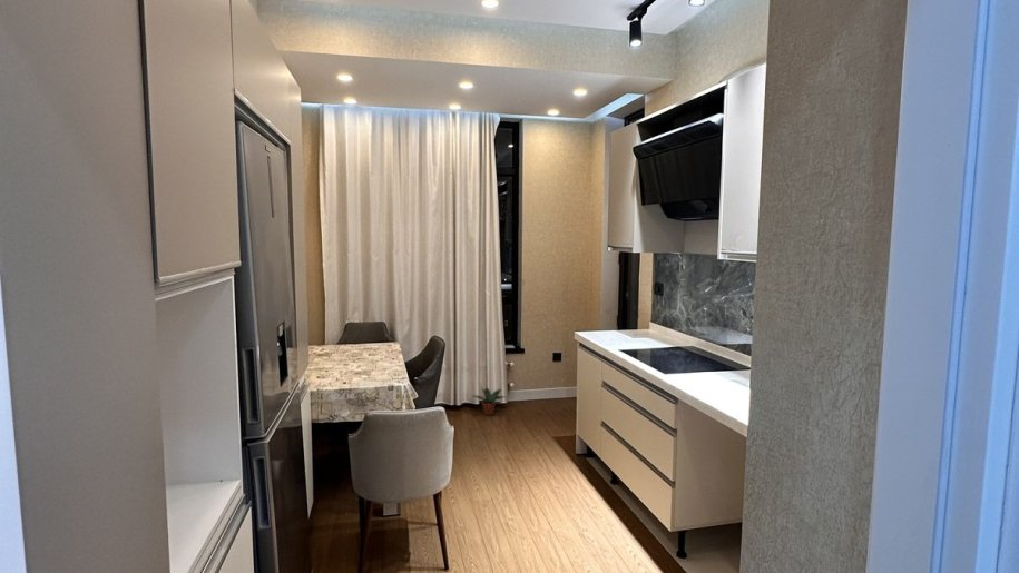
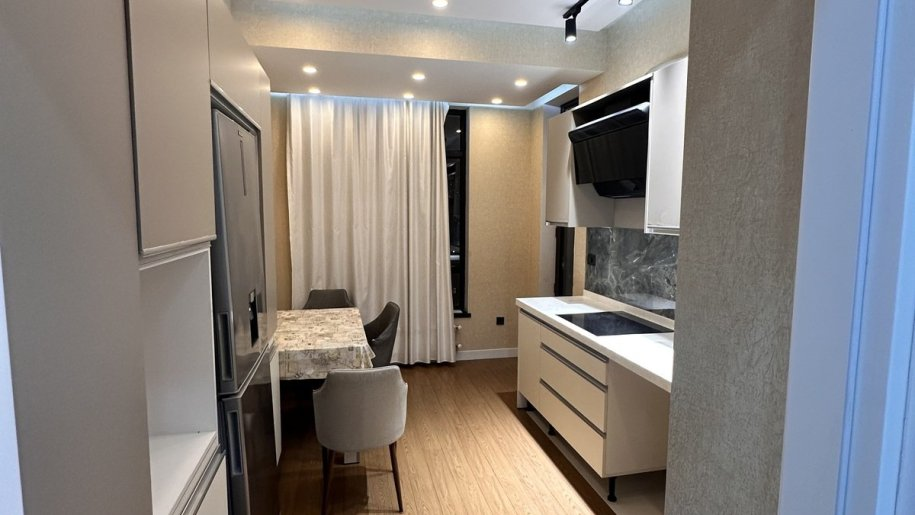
- potted plant [472,386,506,416]
